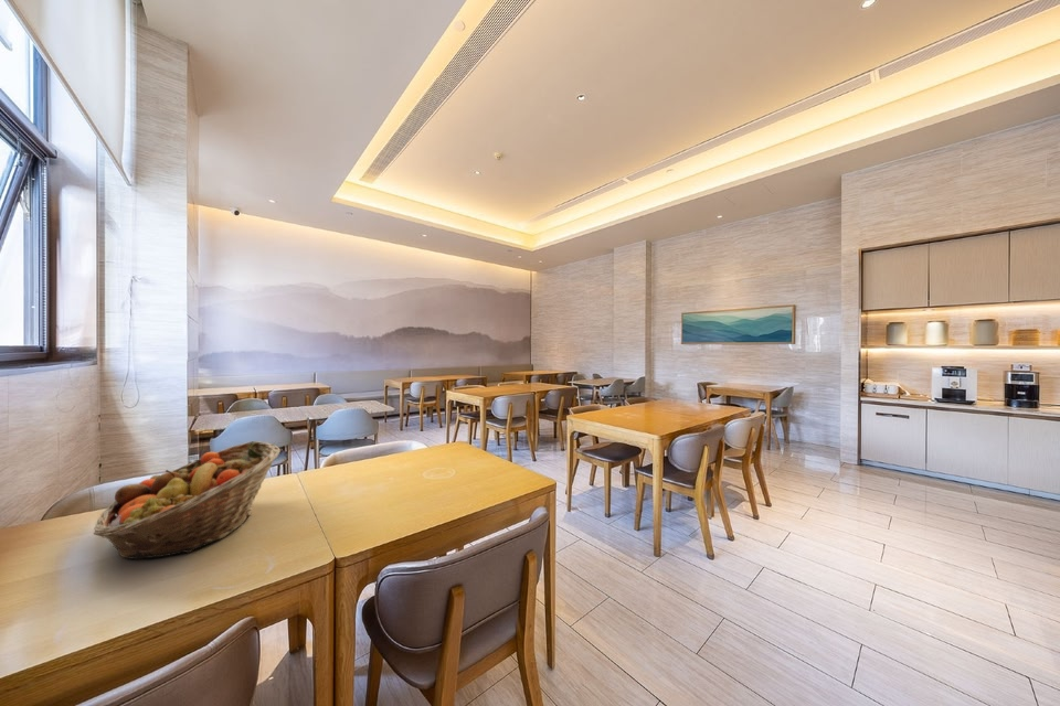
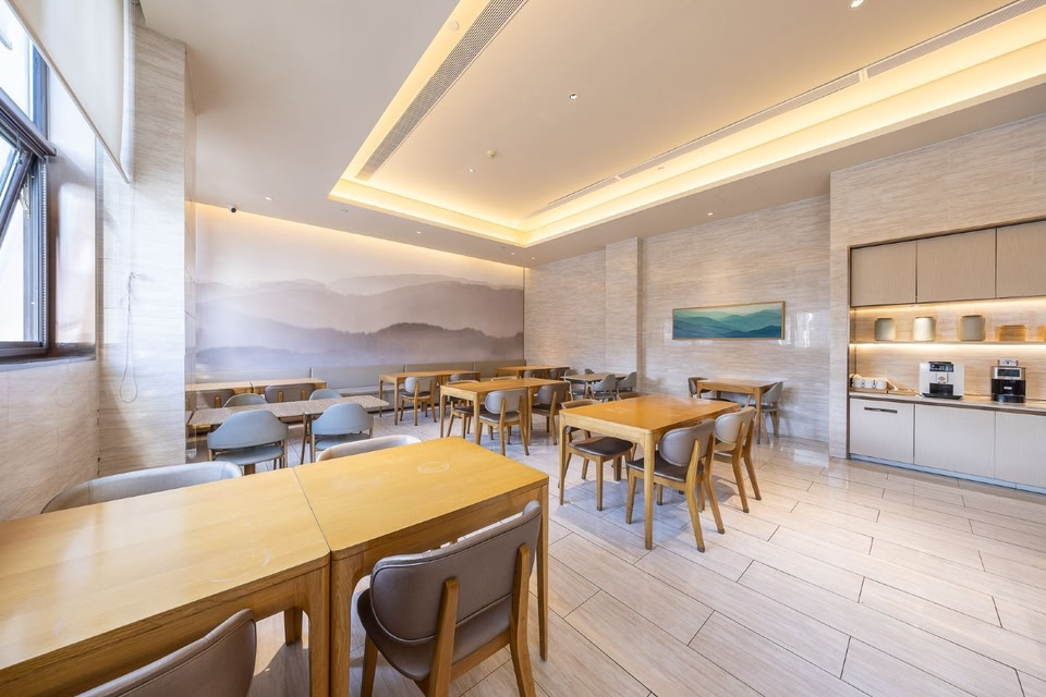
- fruit basket [93,440,282,560]
